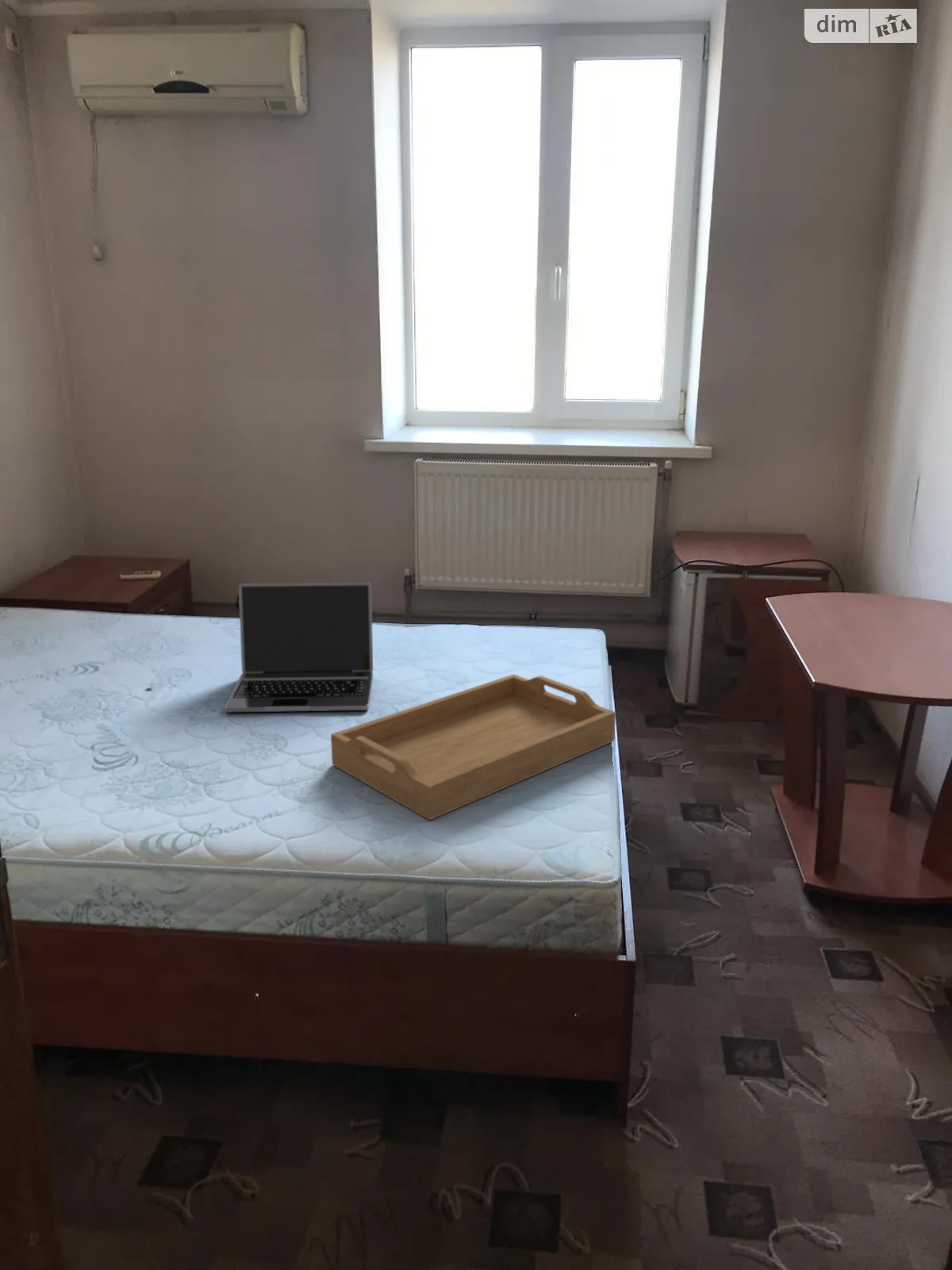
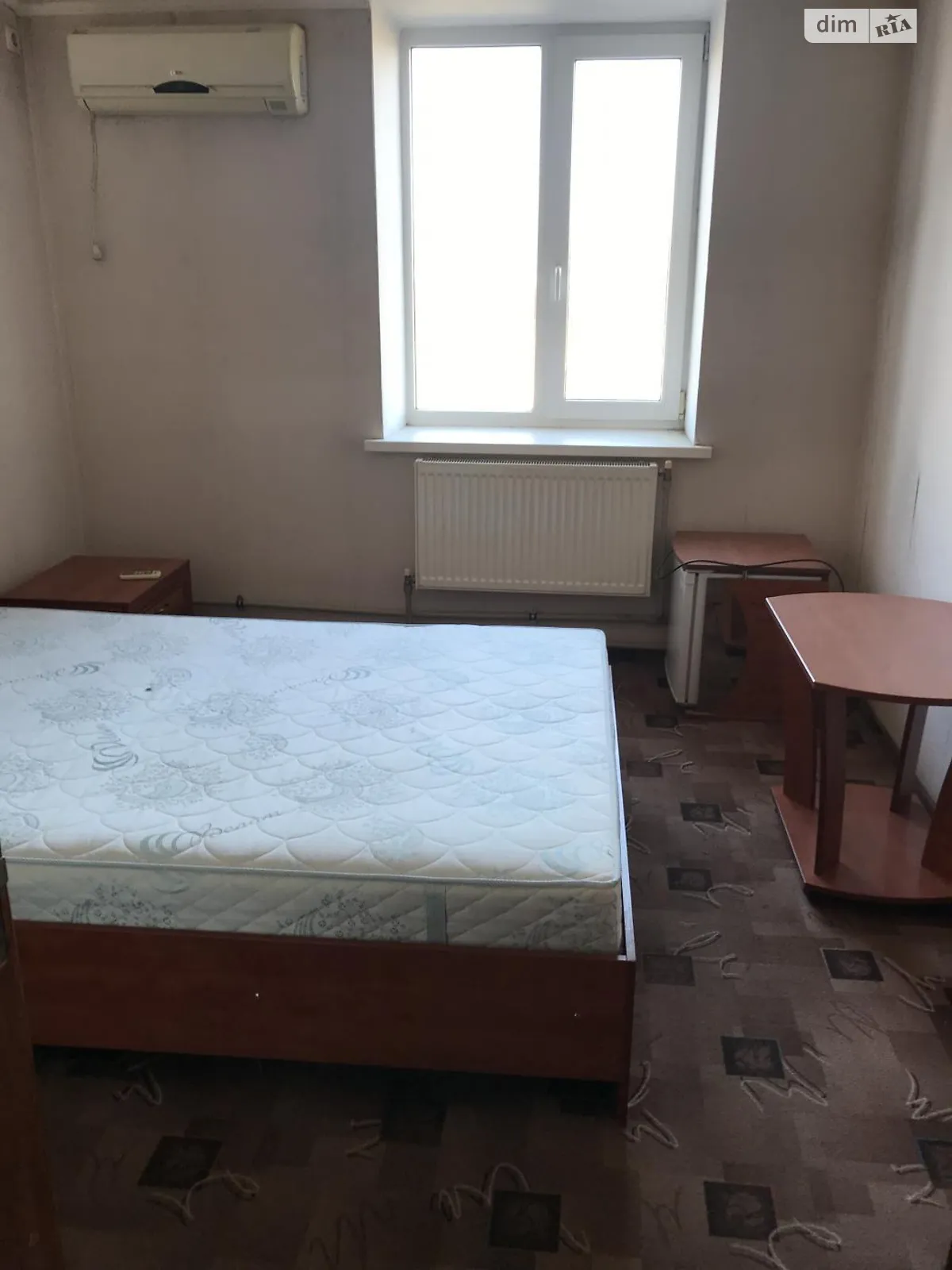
- serving tray [330,673,616,821]
- laptop [224,582,374,714]
